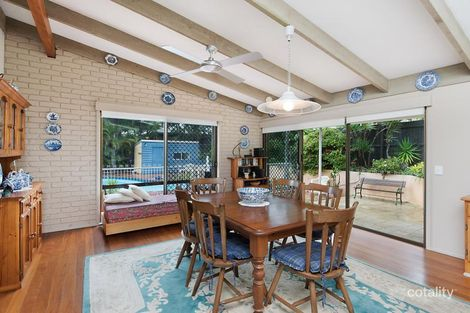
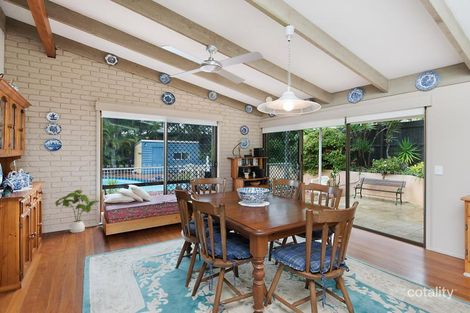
+ house plant [54,189,103,234]
